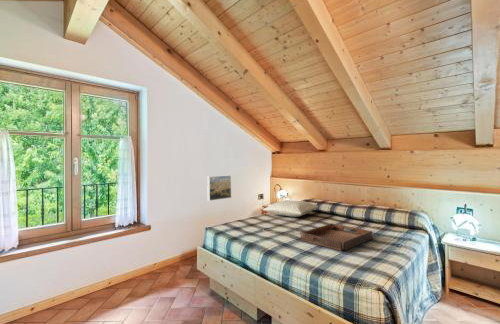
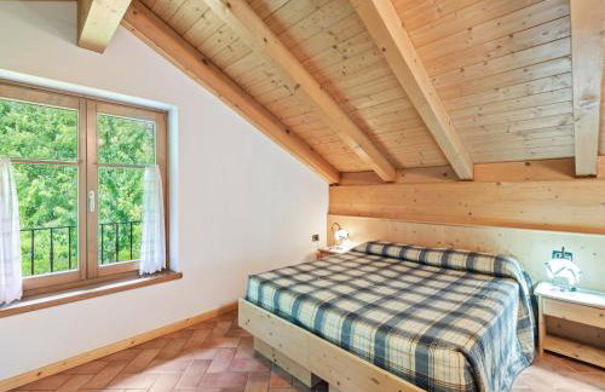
- pillow [262,199,319,218]
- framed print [206,174,232,202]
- serving tray [300,222,373,252]
